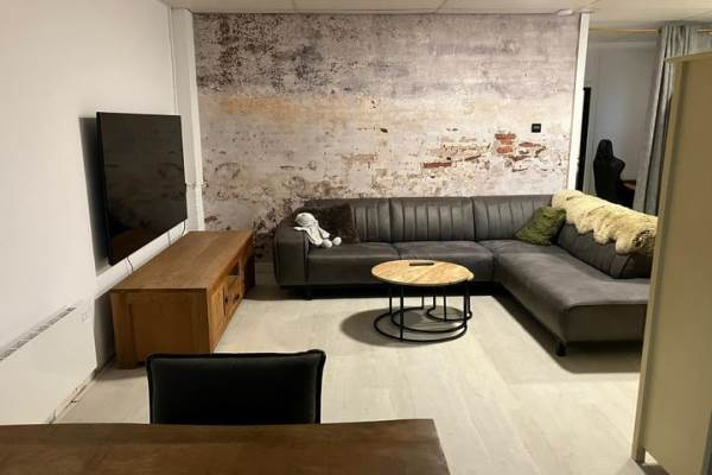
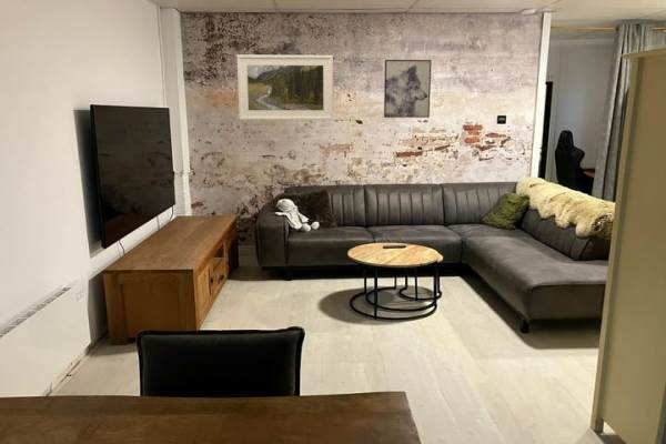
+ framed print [235,54,334,121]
+ wall art [383,59,433,119]
